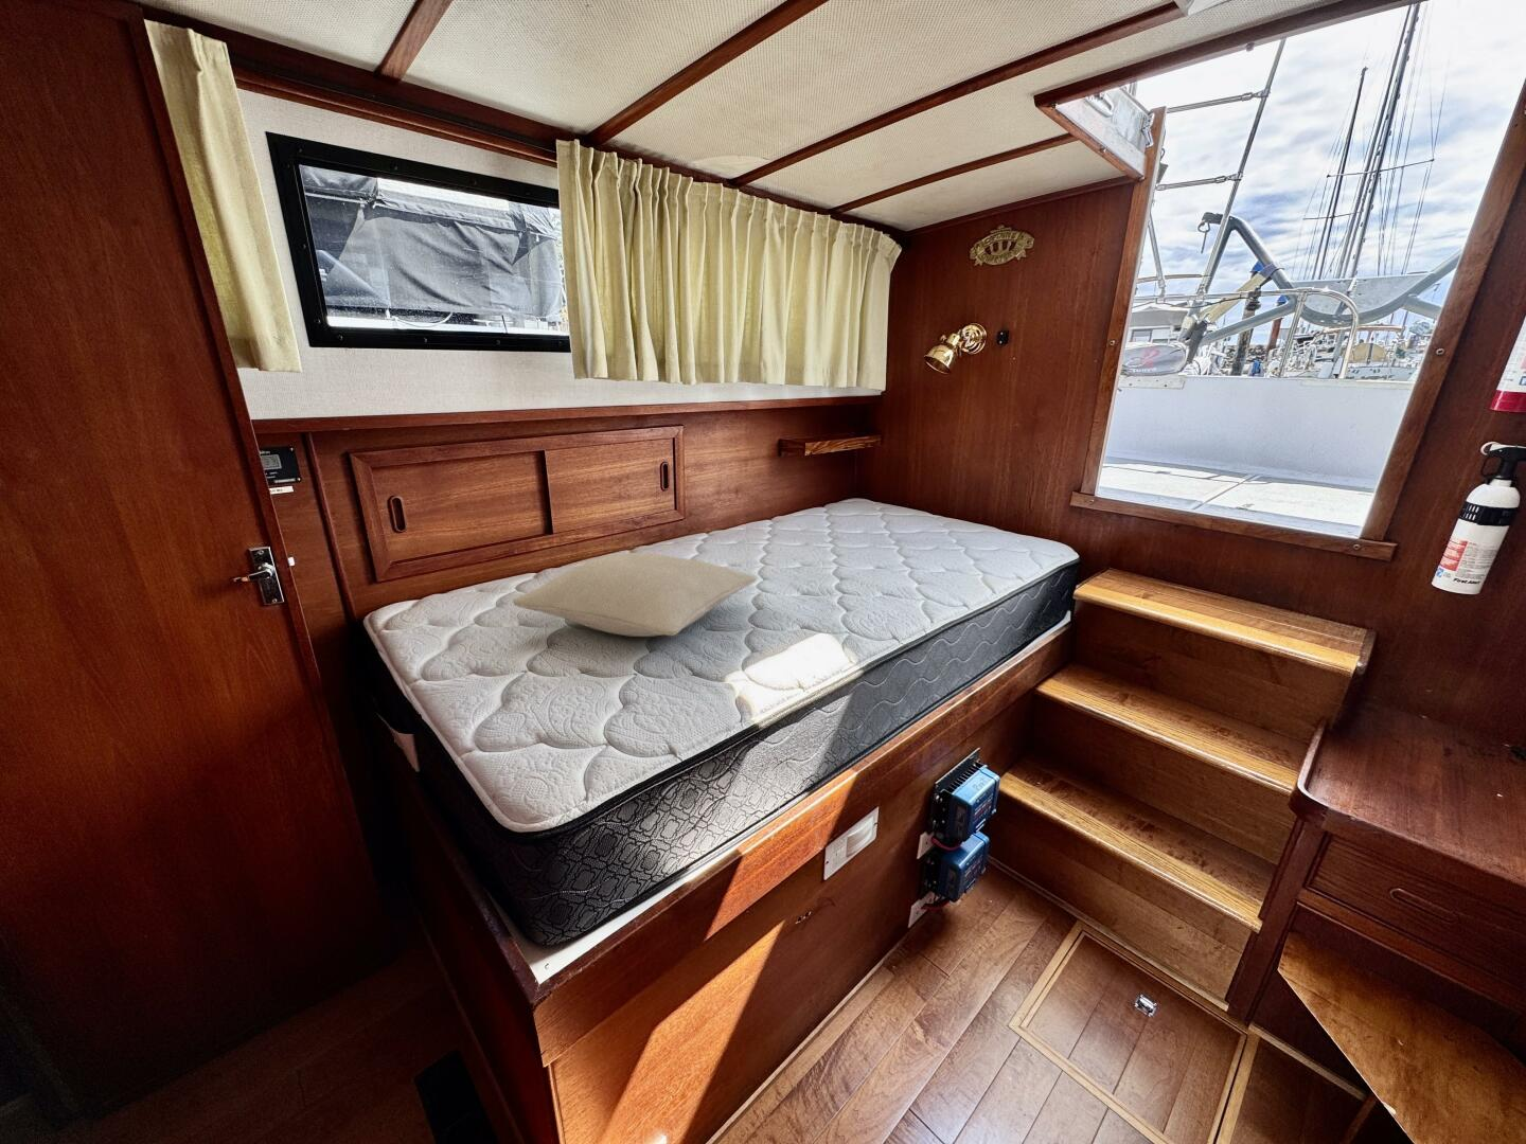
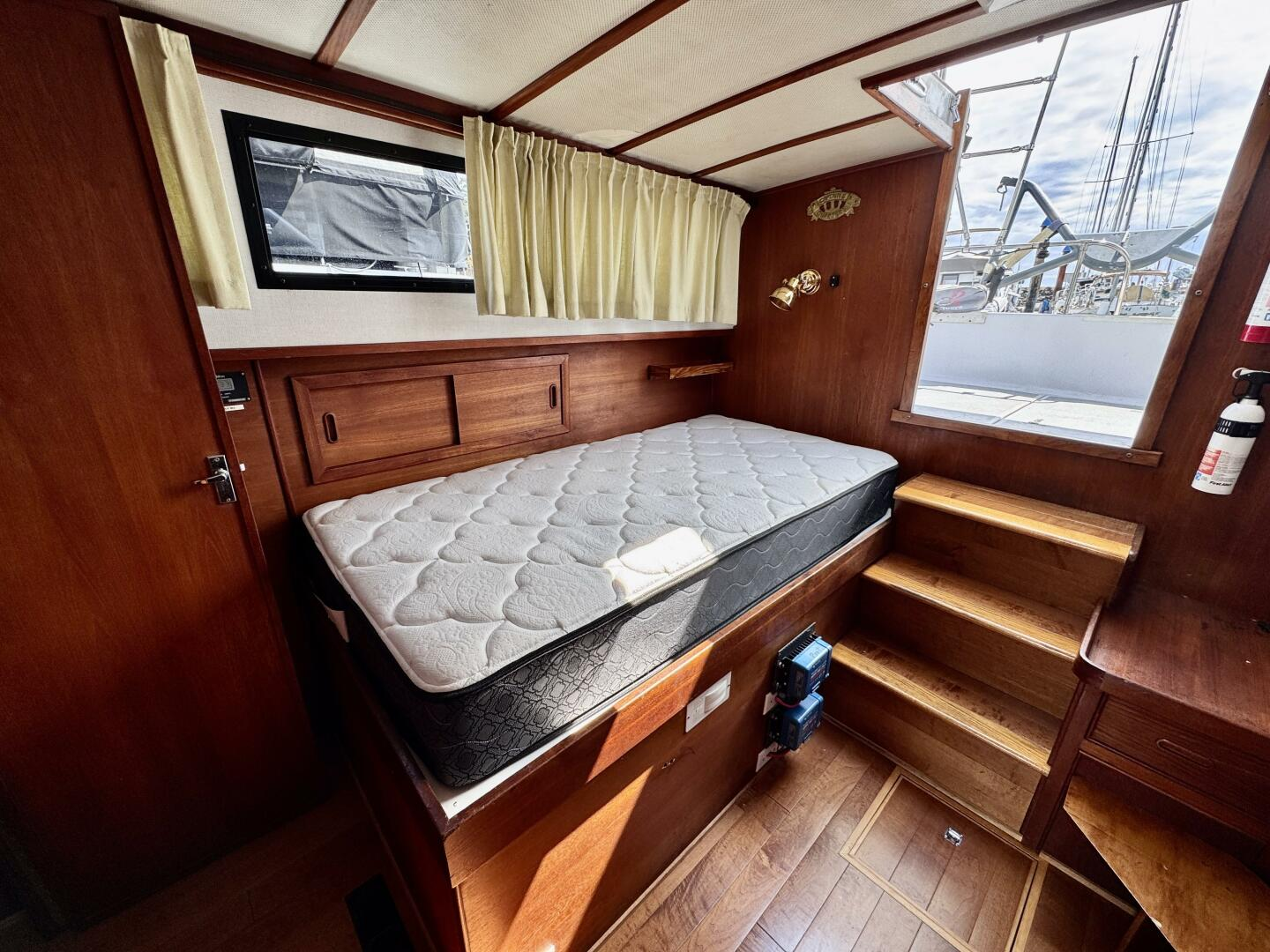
- pillow [512,552,758,638]
